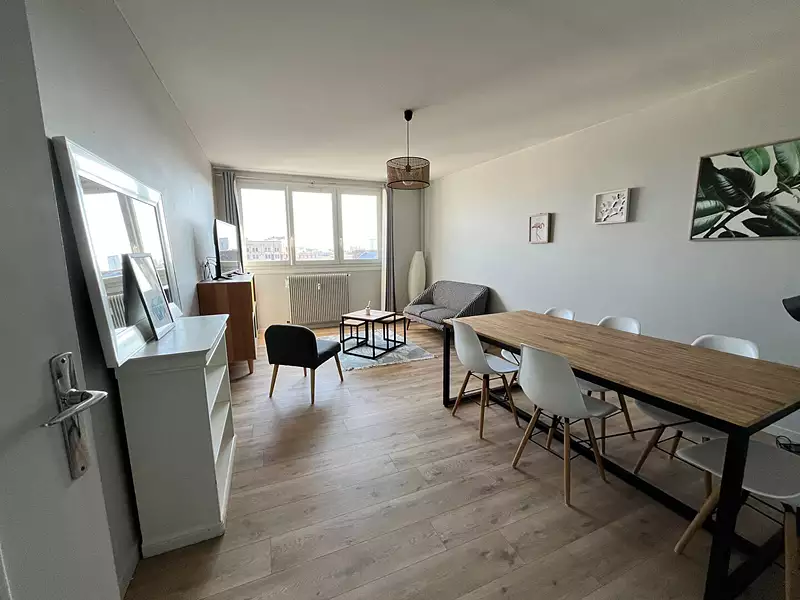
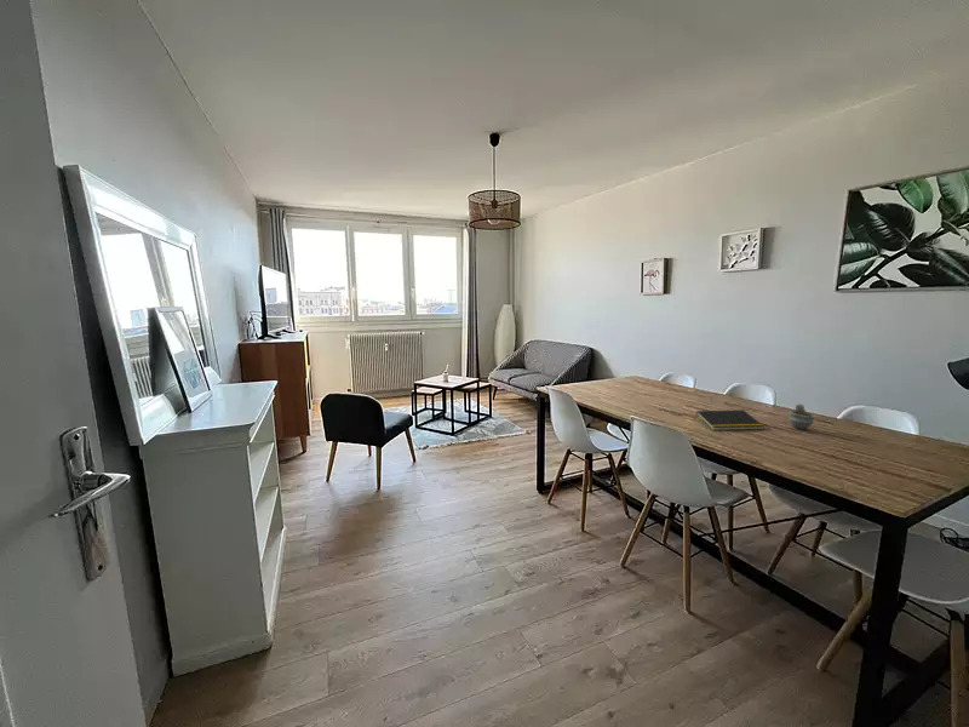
+ cup [789,402,816,431]
+ notepad [693,408,764,431]
